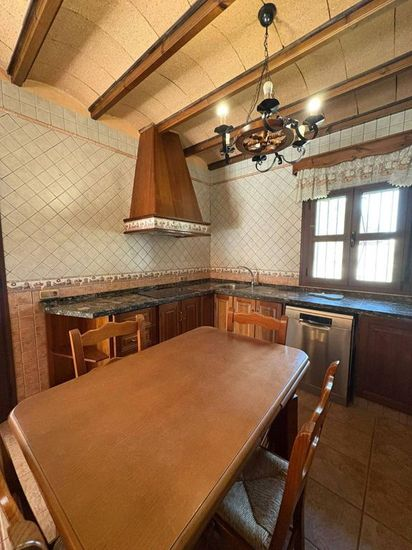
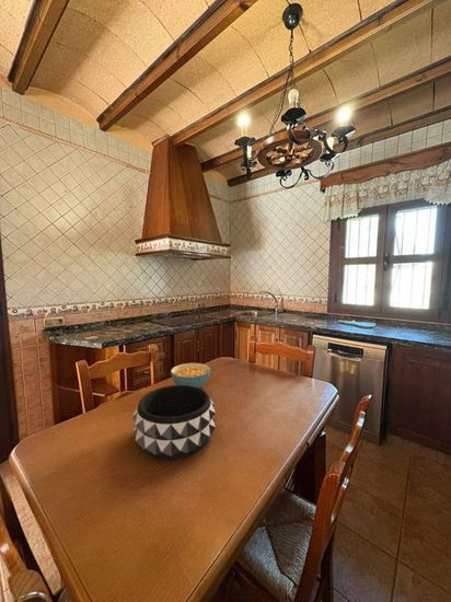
+ cereal bowl [170,362,211,389]
+ decorative bowl [131,384,217,461]
